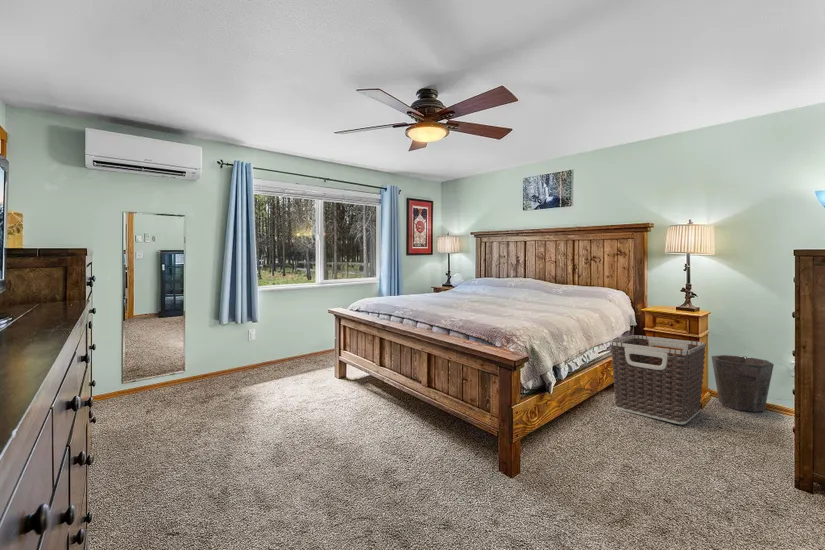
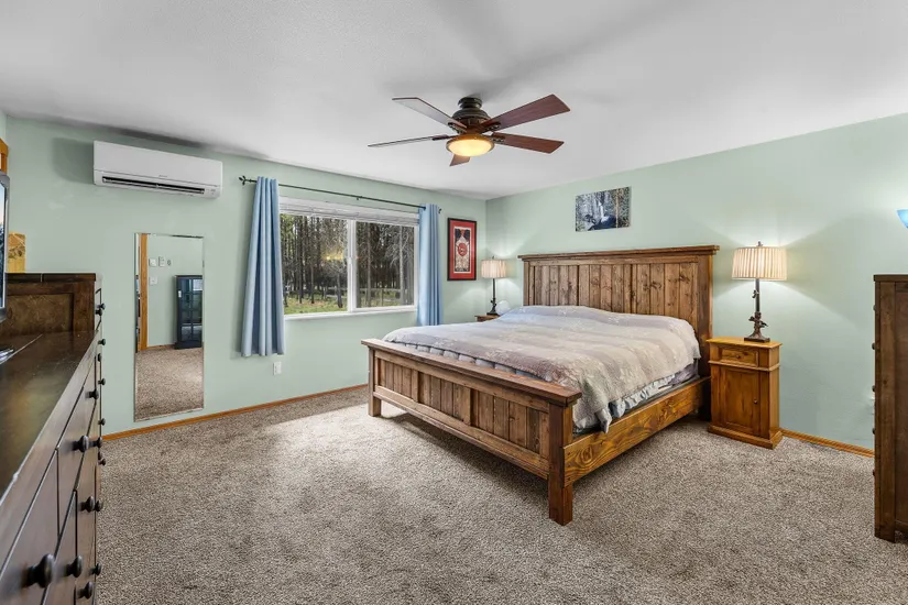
- clothes hamper [609,334,707,425]
- waste bin [710,354,775,413]
